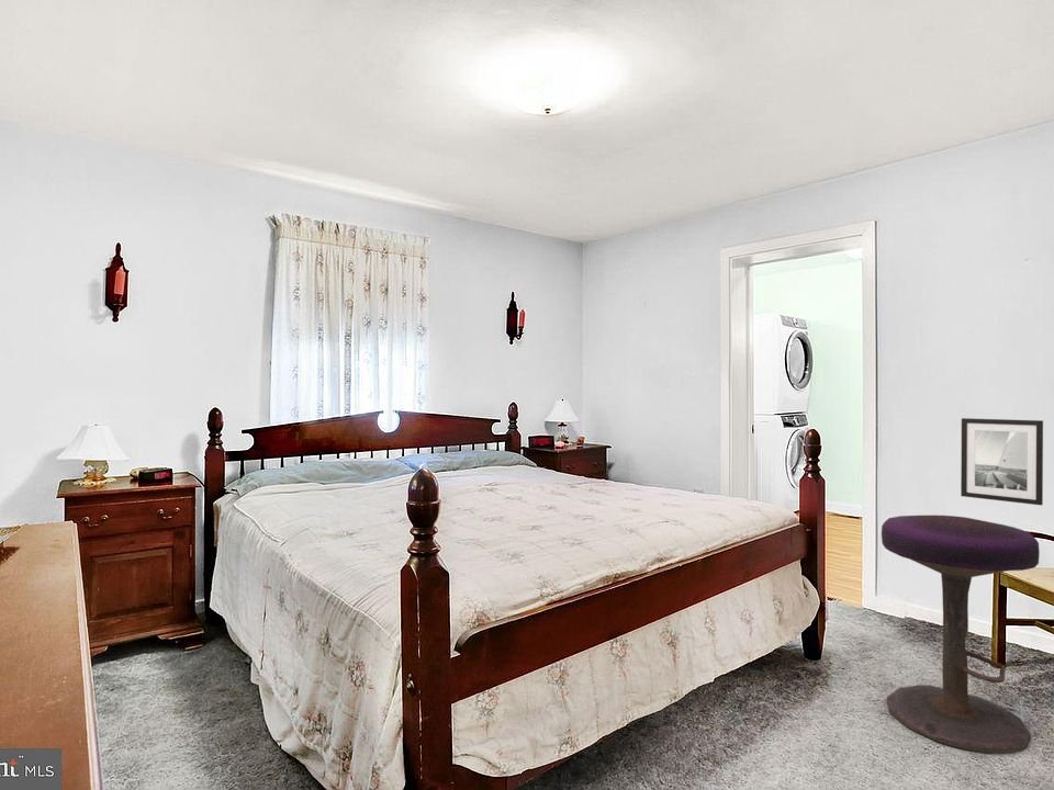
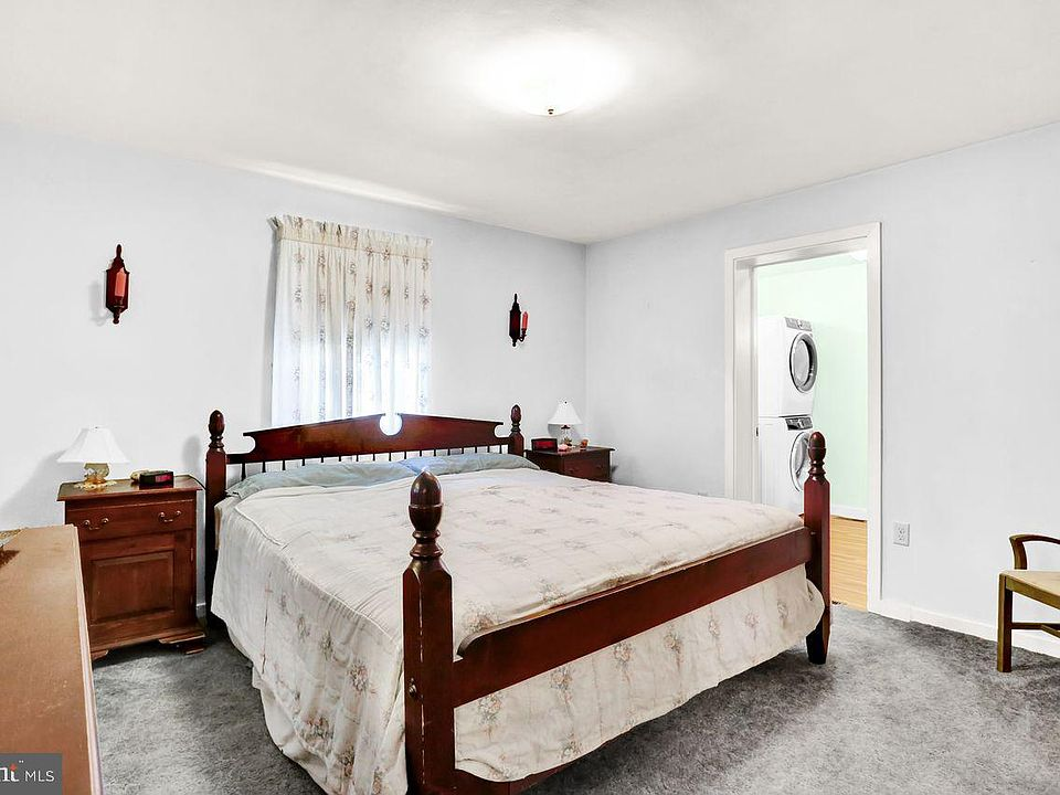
- wall art [960,417,1044,507]
- stool [881,515,1041,755]
